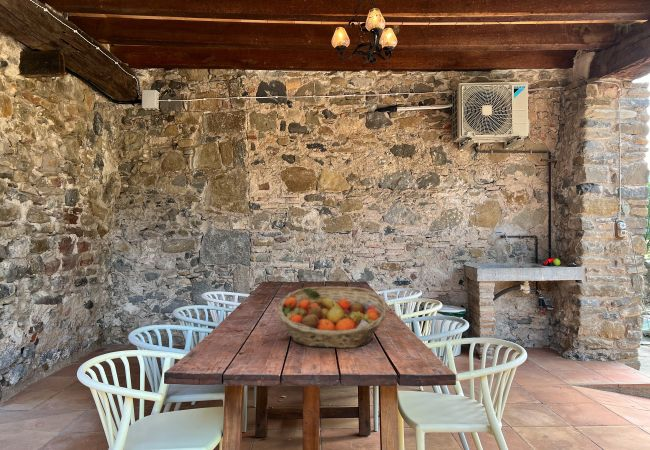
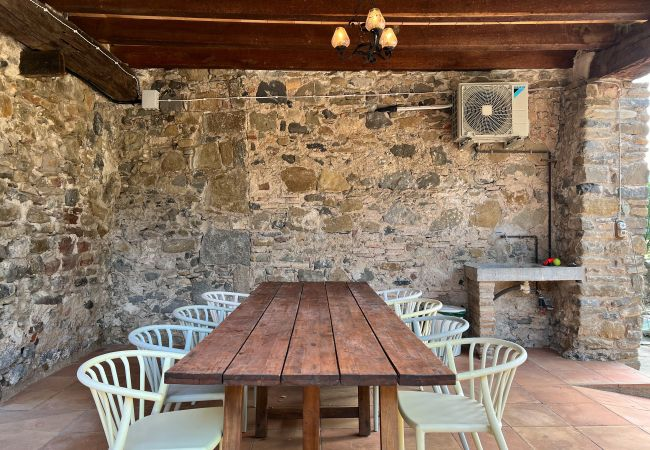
- fruit basket [276,285,390,349]
